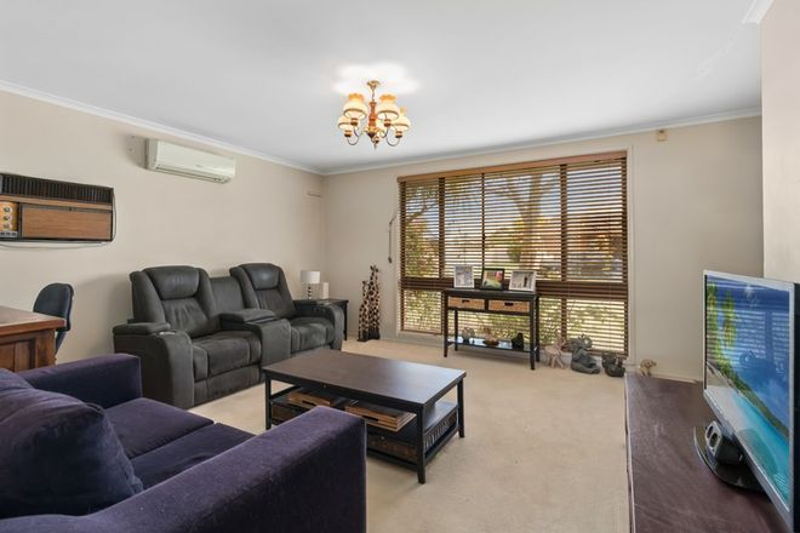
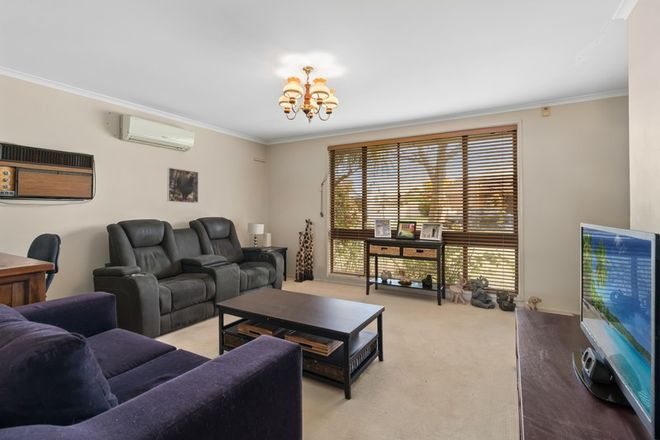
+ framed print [166,167,199,204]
